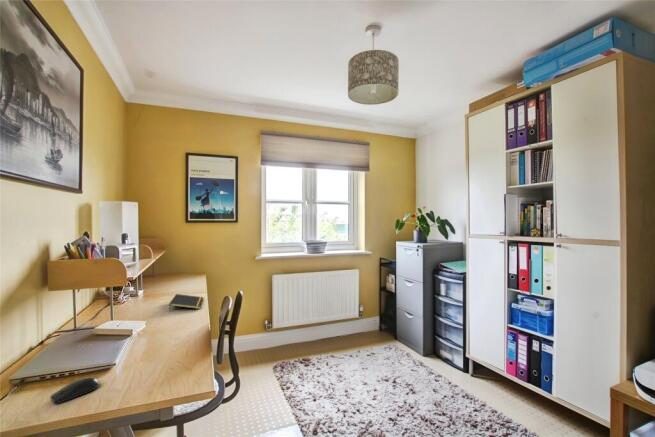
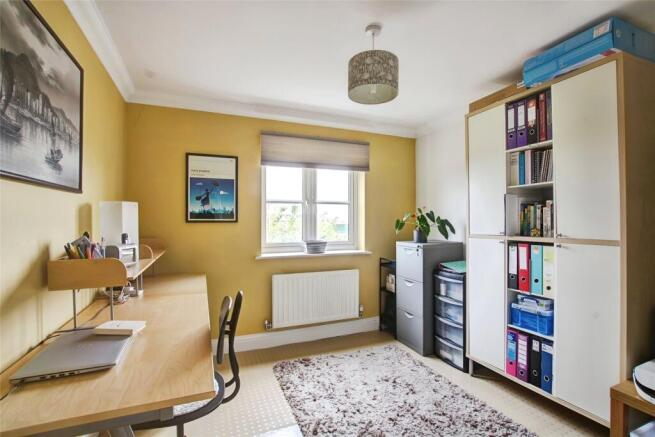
- notepad [168,293,205,313]
- computer mouse [49,376,100,404]
